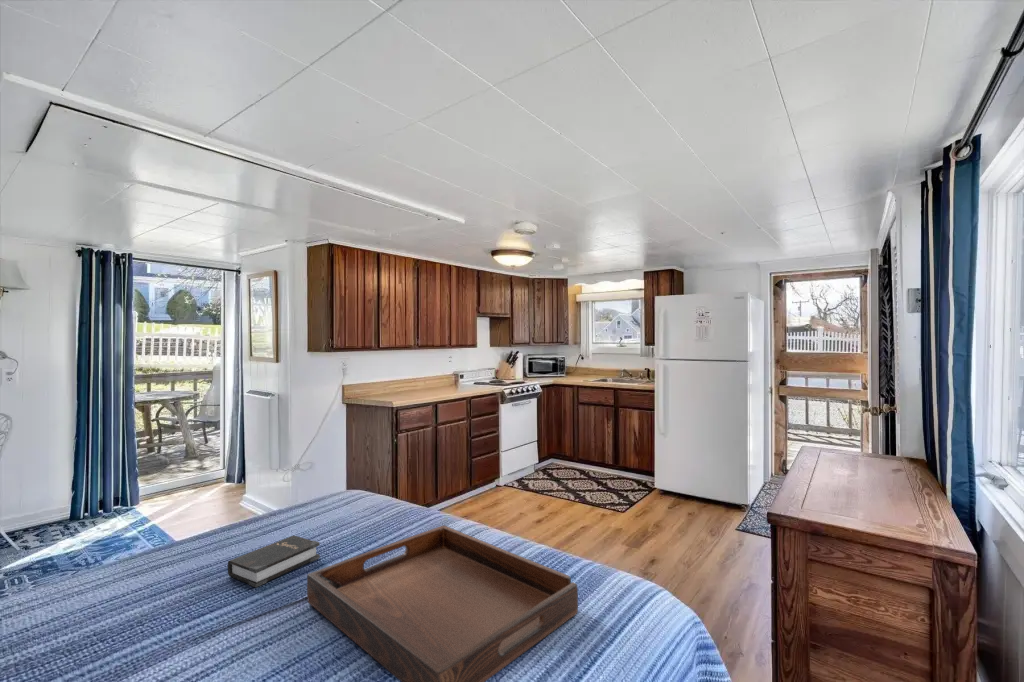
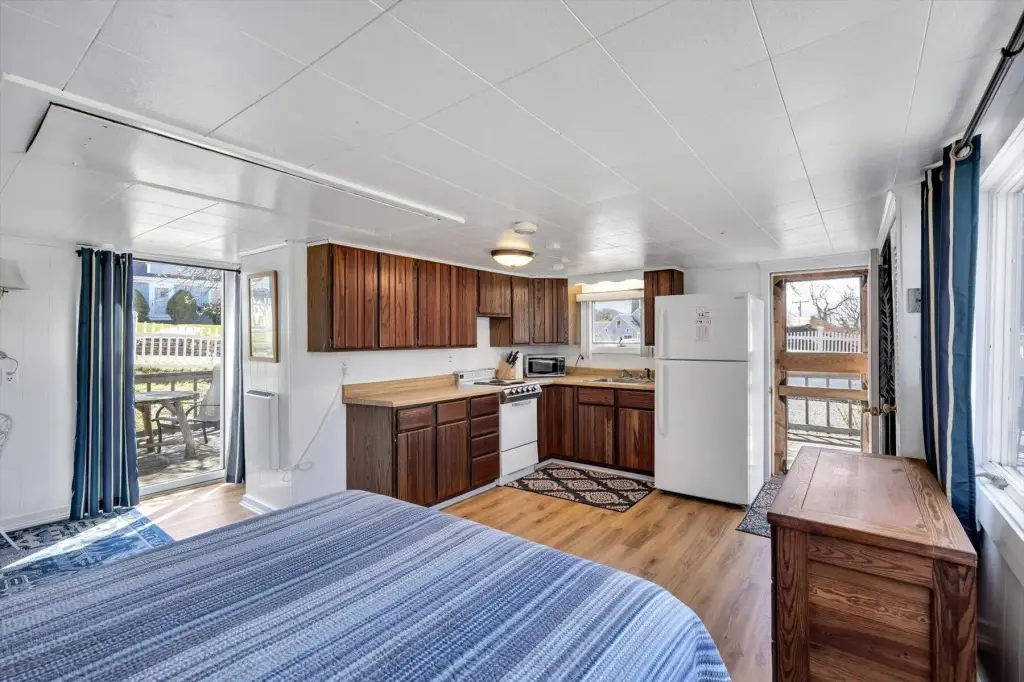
- serving tray [306,524,579,682]
- hardback book [227,534,321,588]
